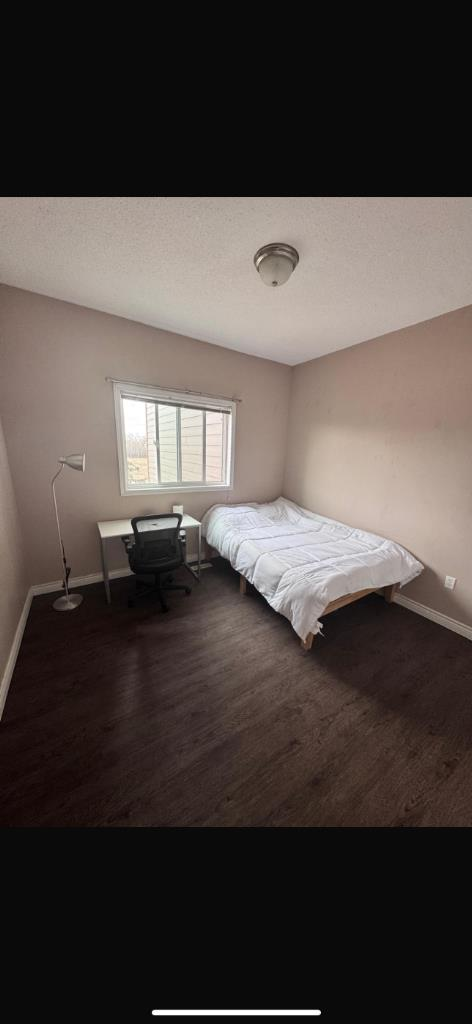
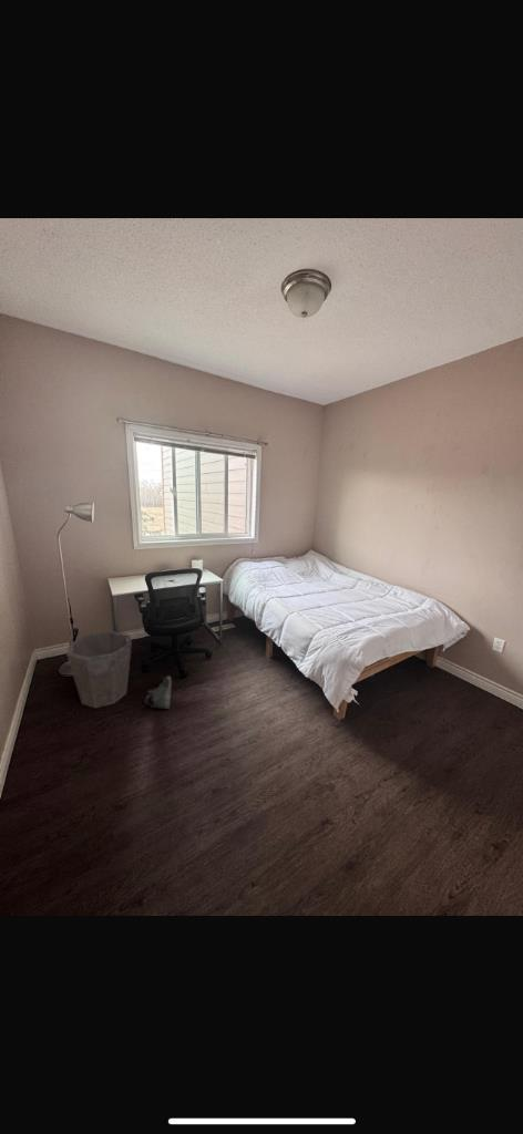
+ waste bin [65,630,133,709]
+ sneaker [143,676,173,710]
